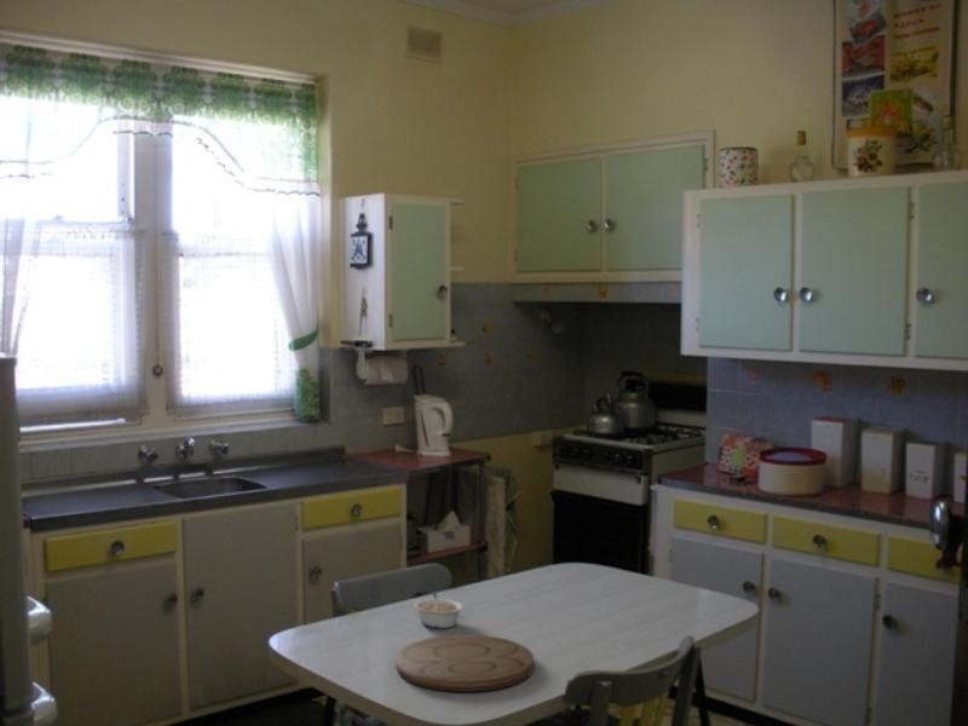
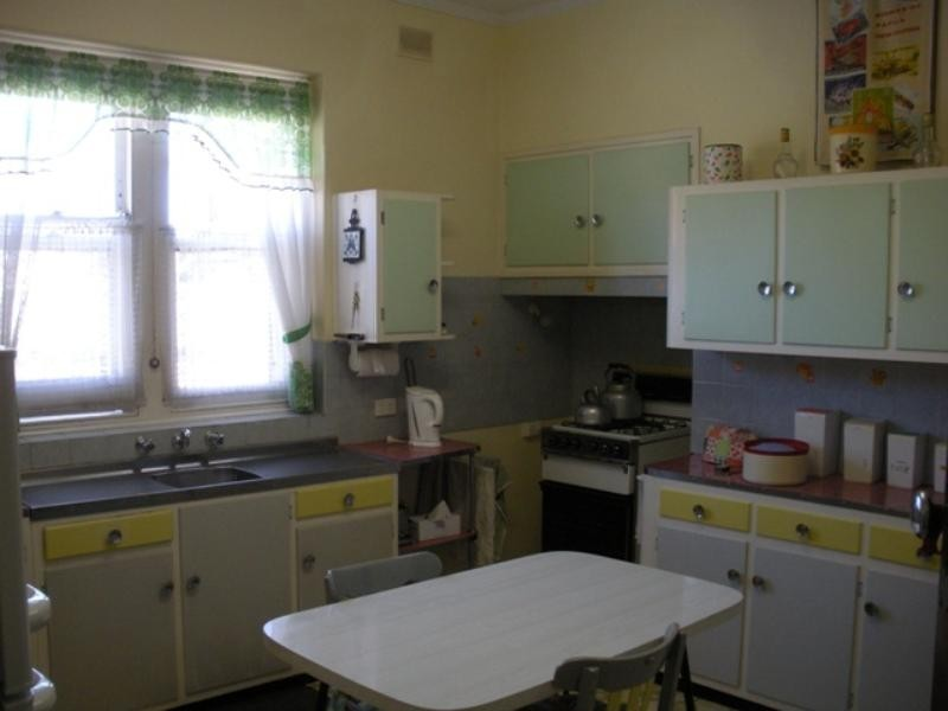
- legume [413,590,465,629]
- cutting board [396,634,535,693]
